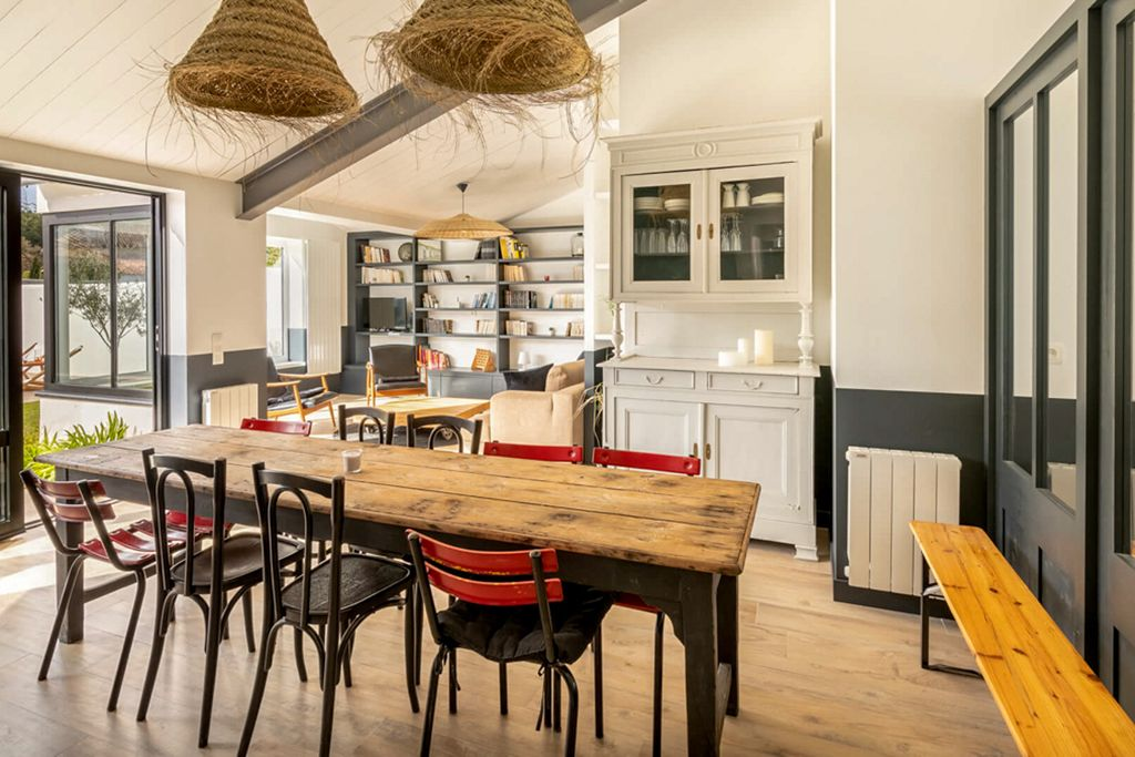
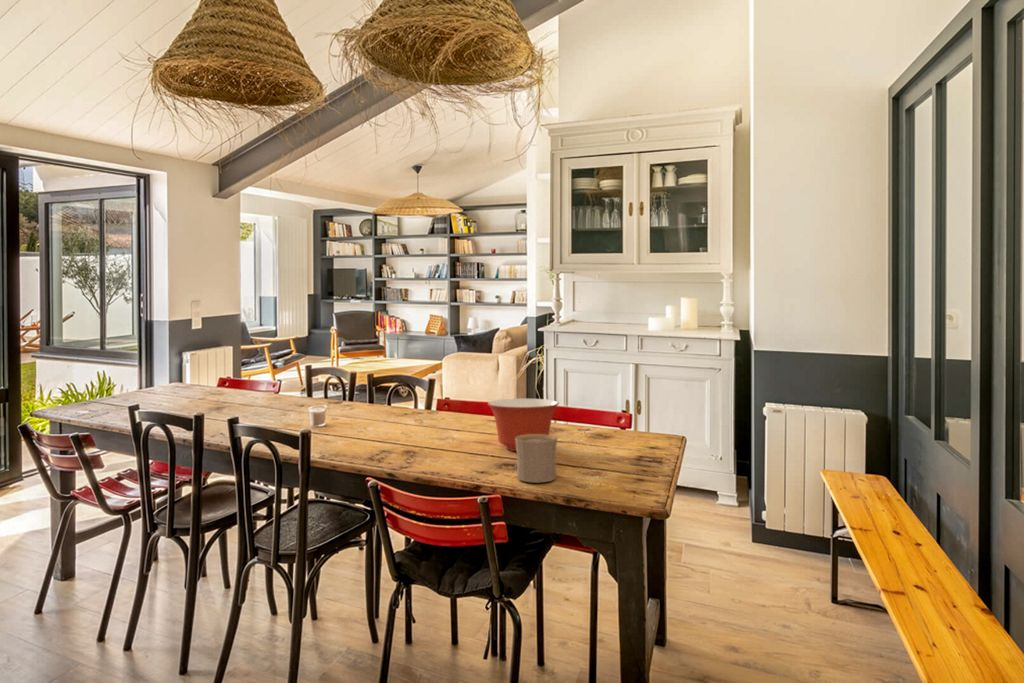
+ cup [515,434,558,483]
+ mixing bowl [487,398,560,452]
